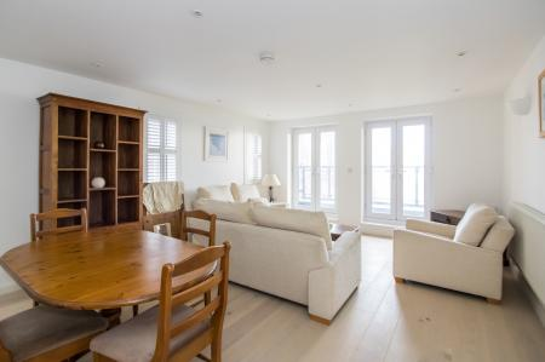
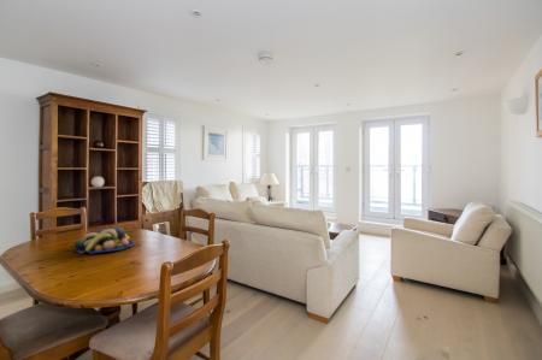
+ fruit bowl [73,225,136,254]
